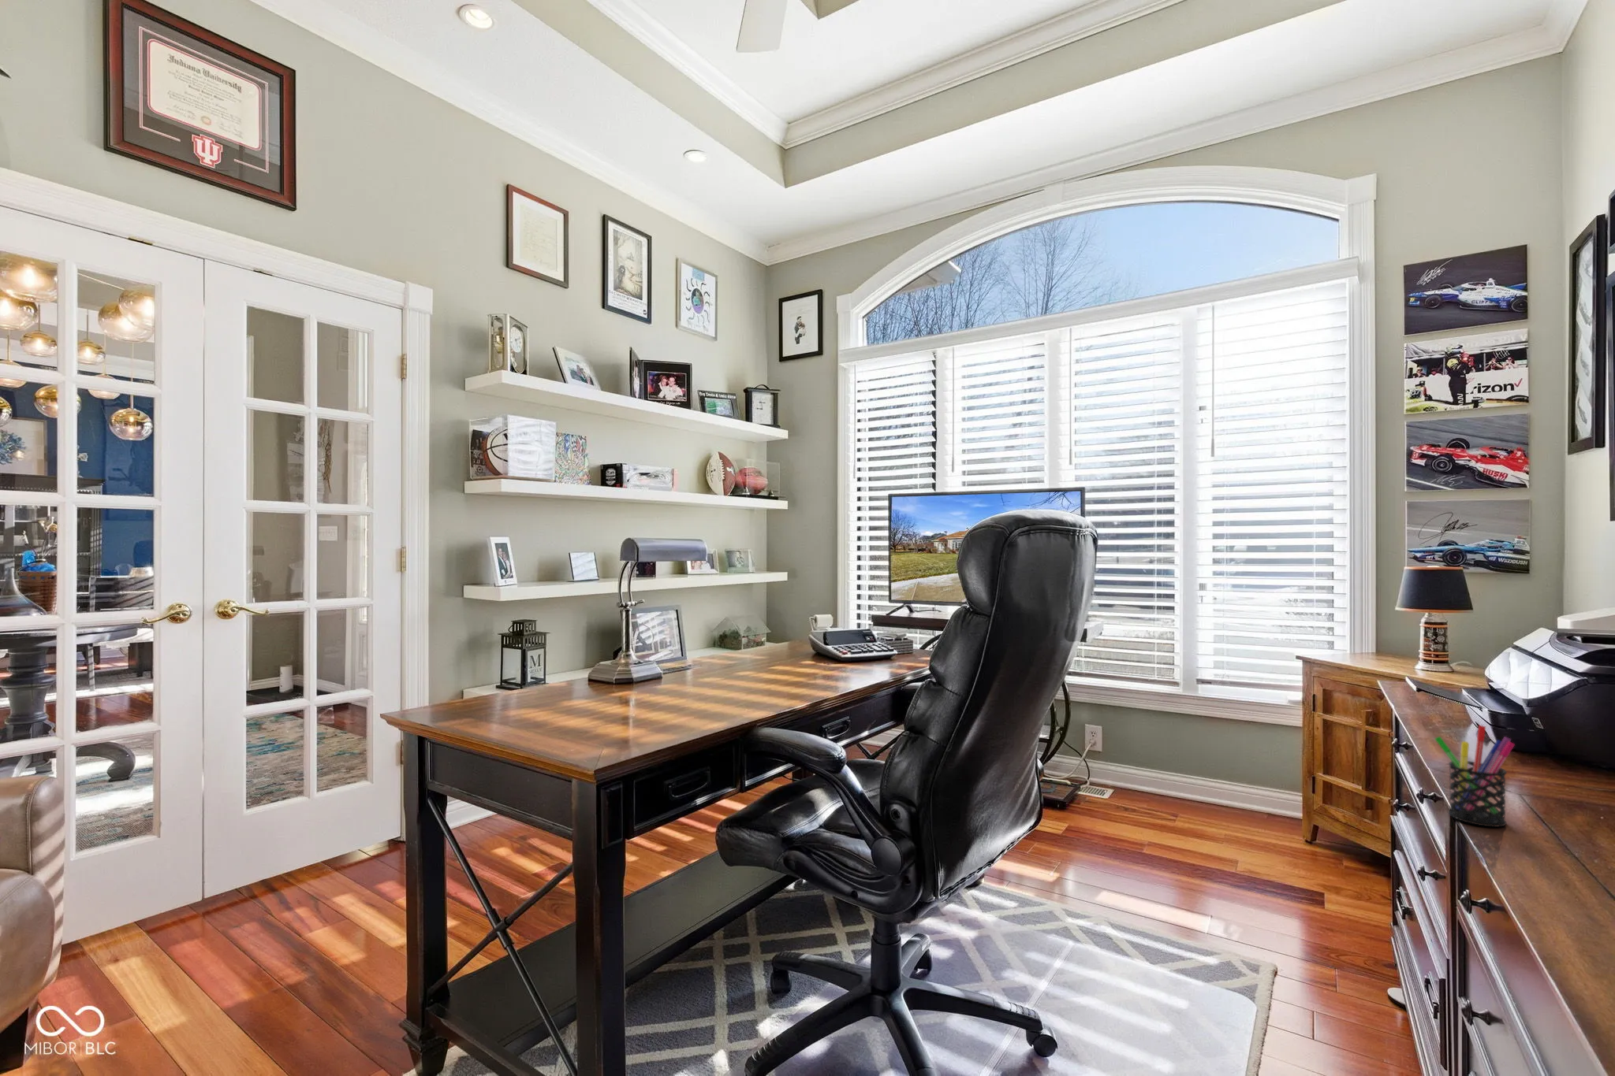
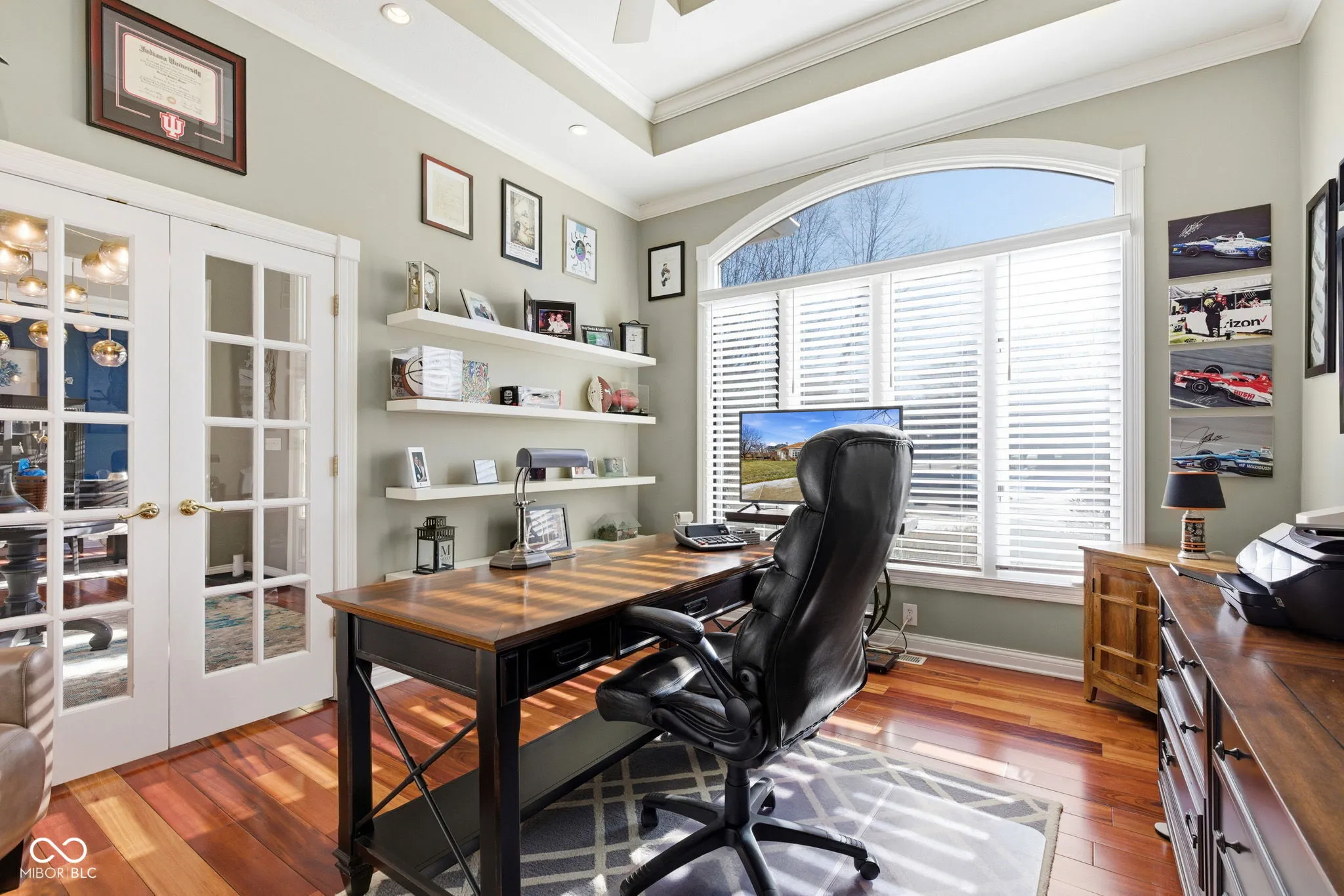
- pen holder [1434,724,1515,827]
